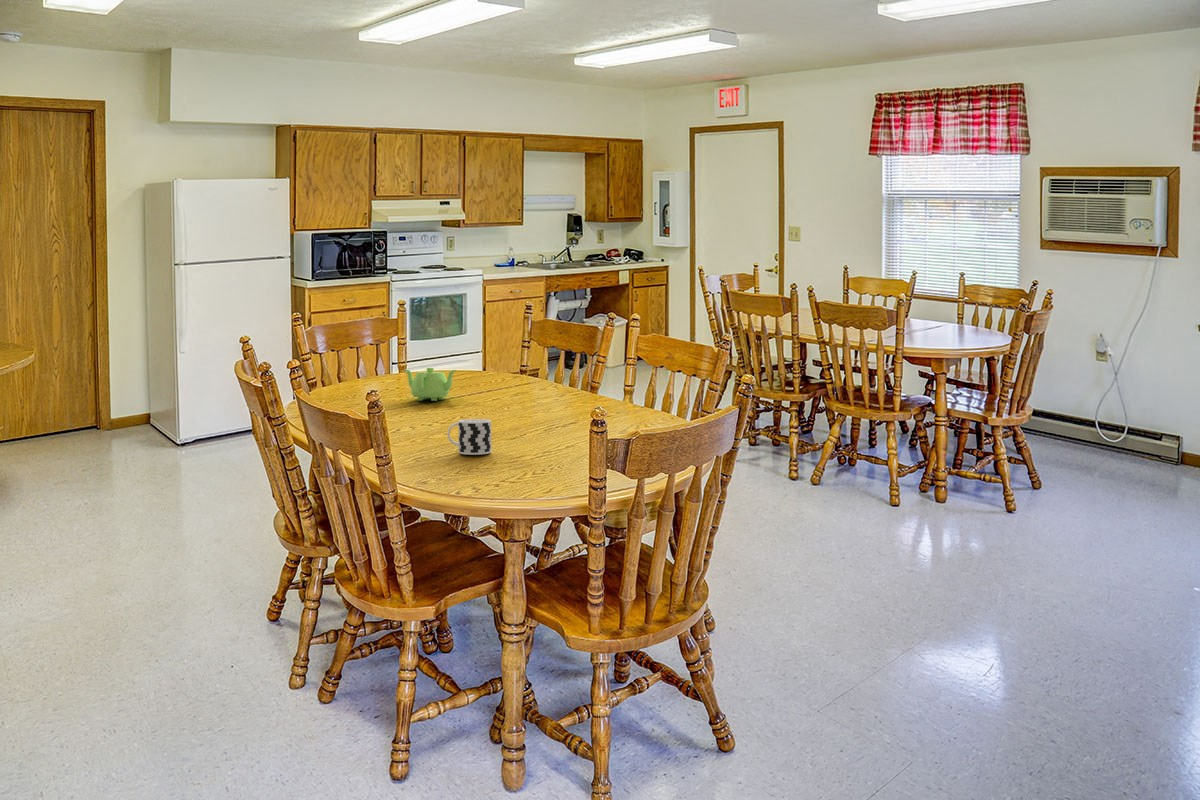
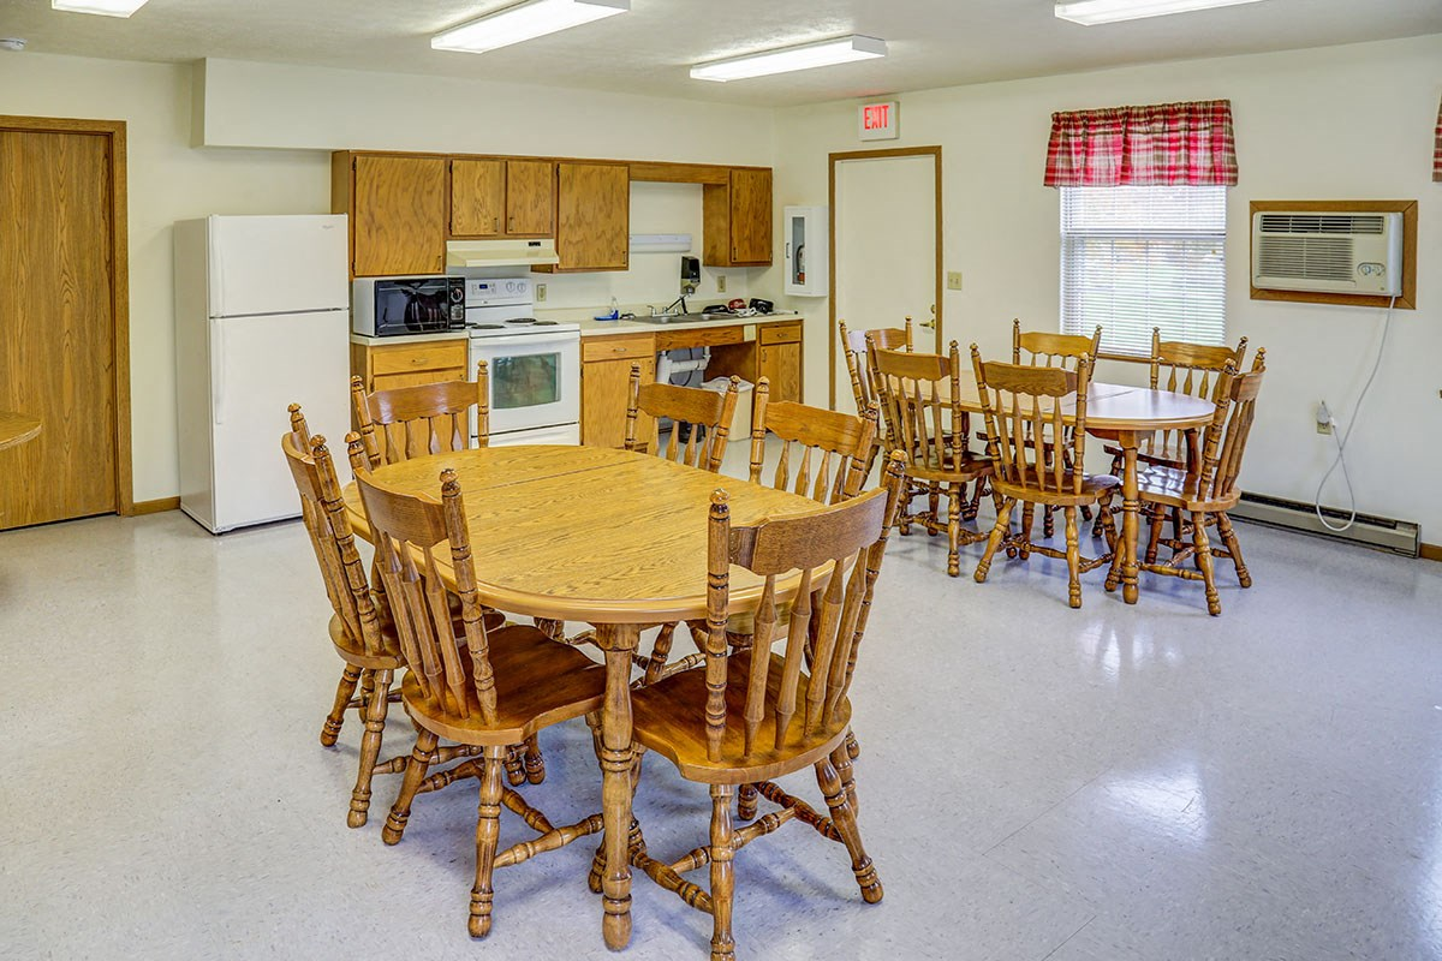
- teapot [403,367,457,402]
- cup [446,418,492,456]
